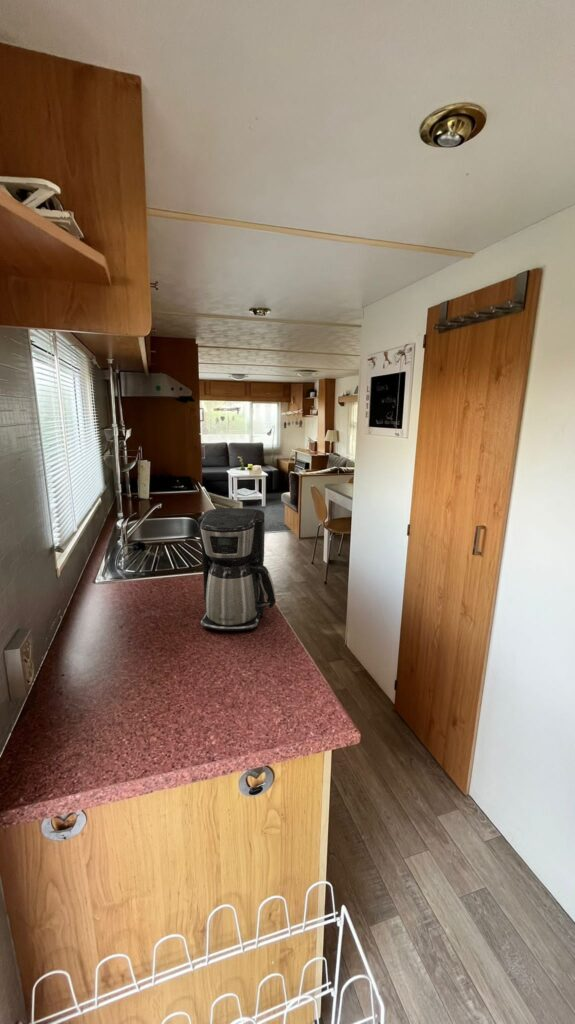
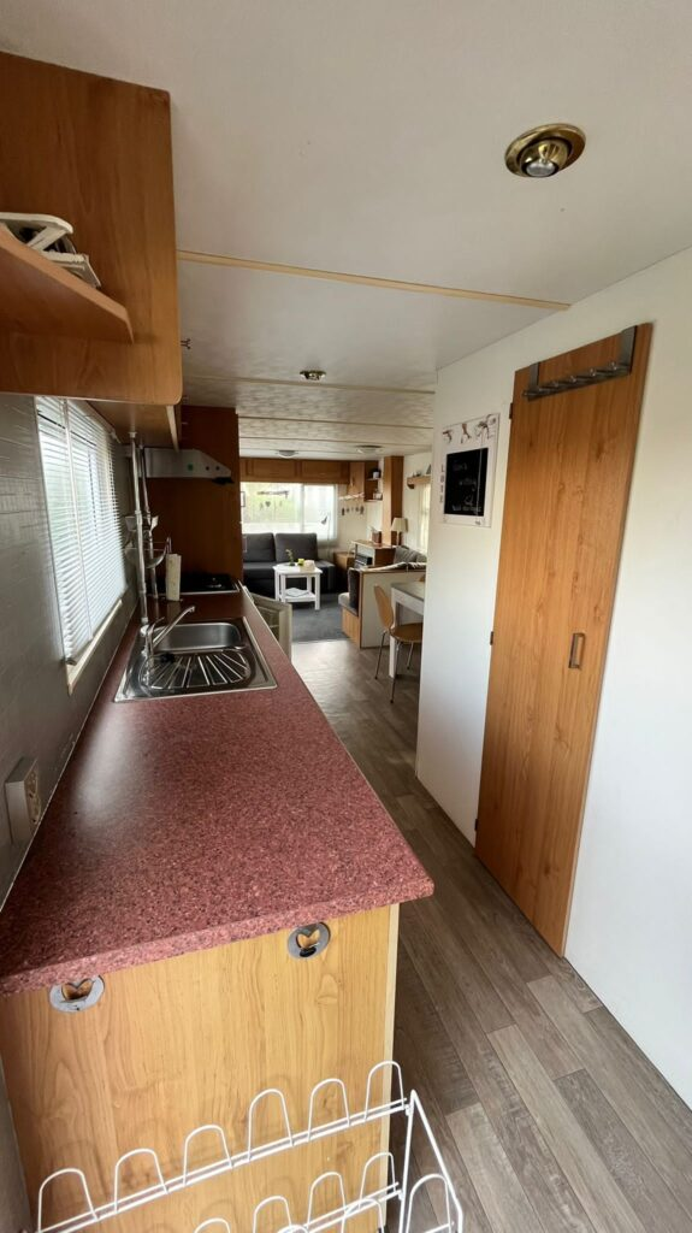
- coffee maker [197,507,277,632]
